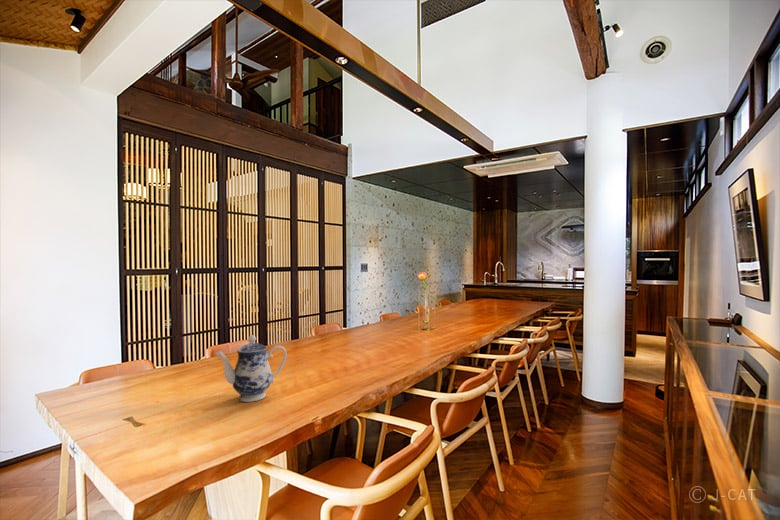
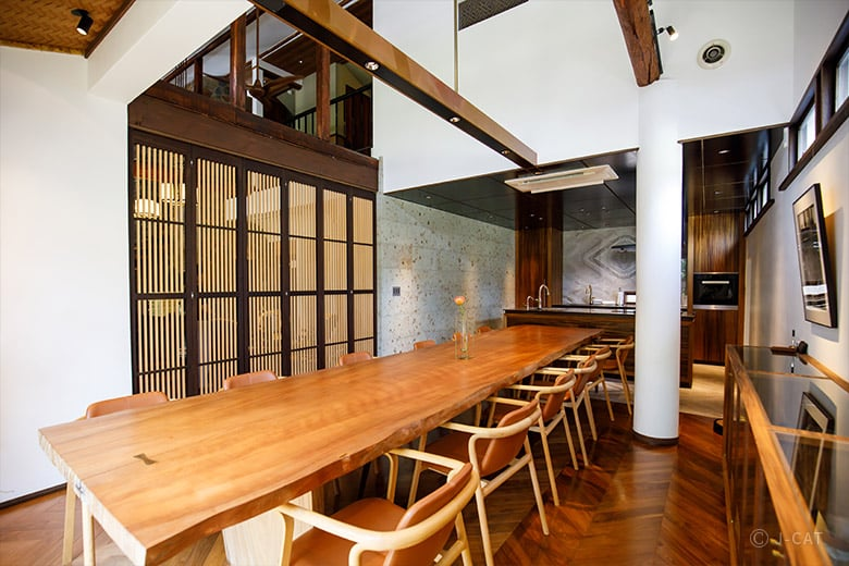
- teapot [214,334,288,403]
